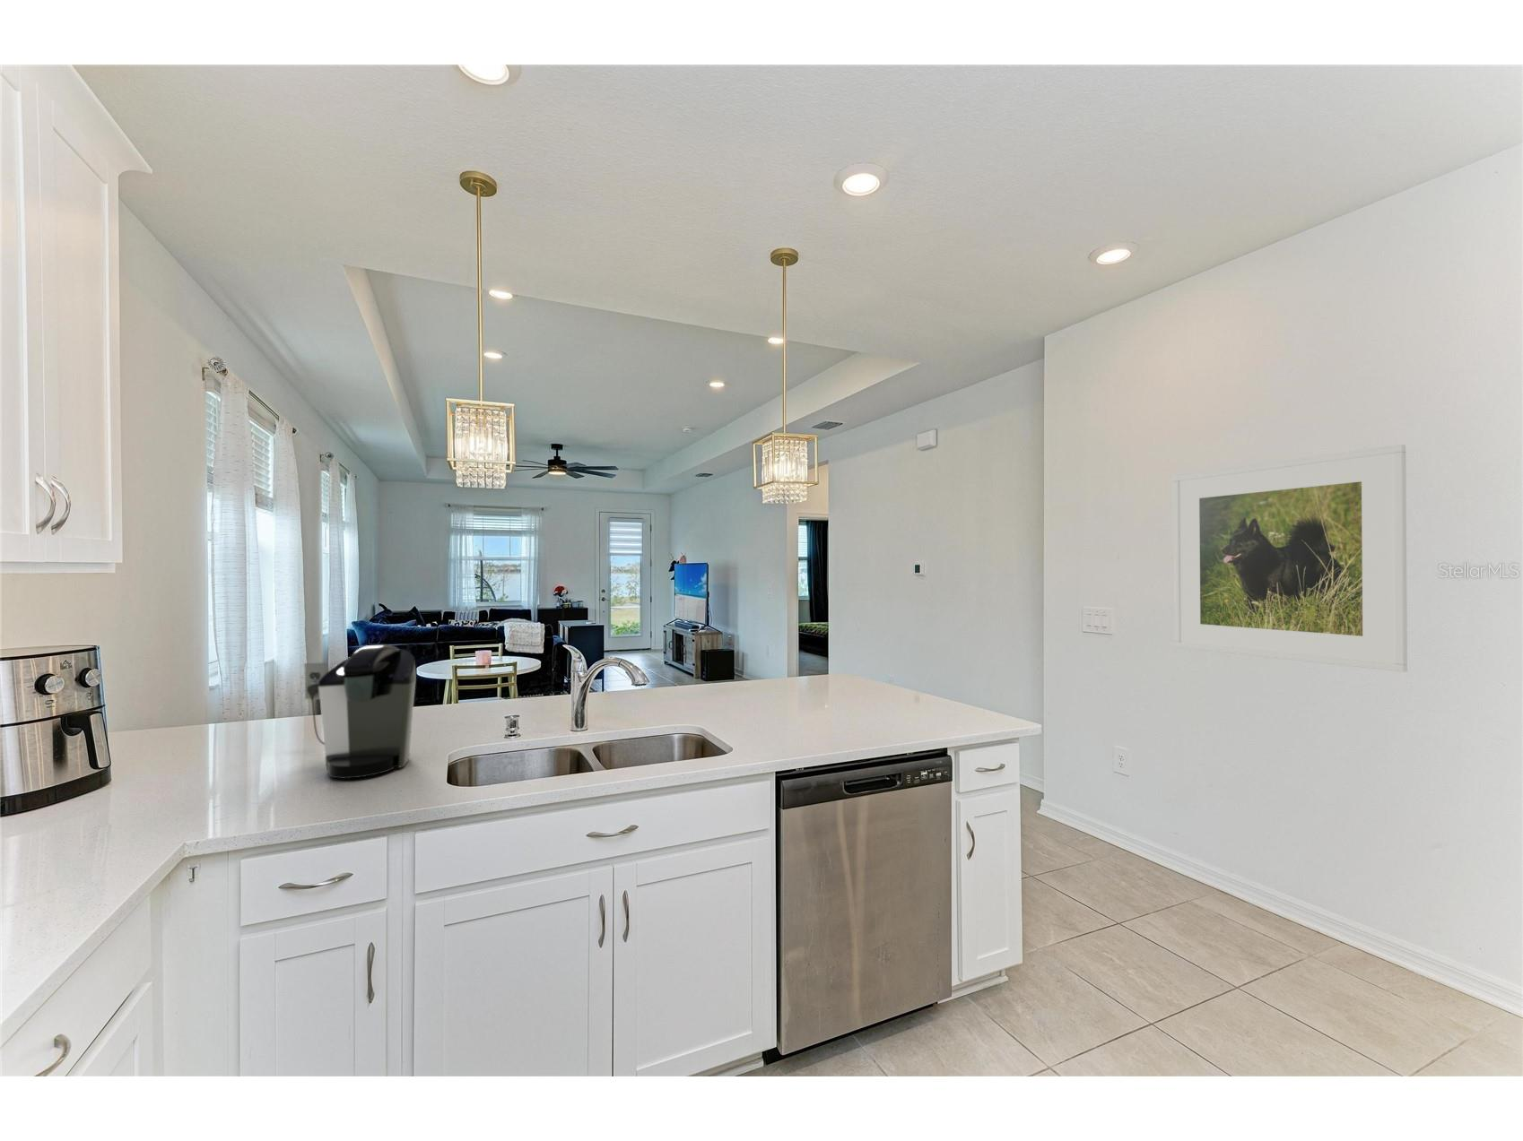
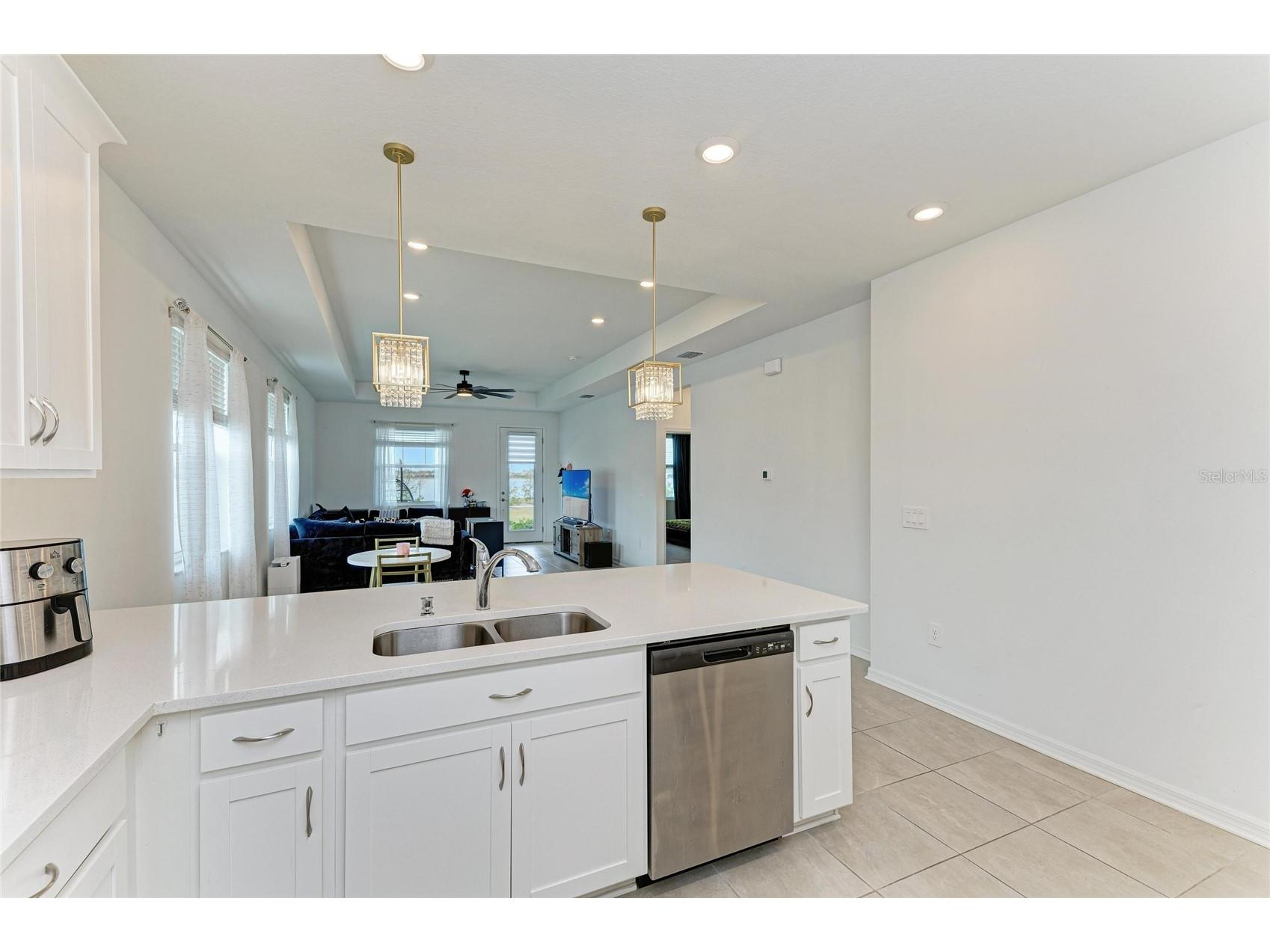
- coffee maker [303,645,417,780]
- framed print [1173,443,1408,674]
